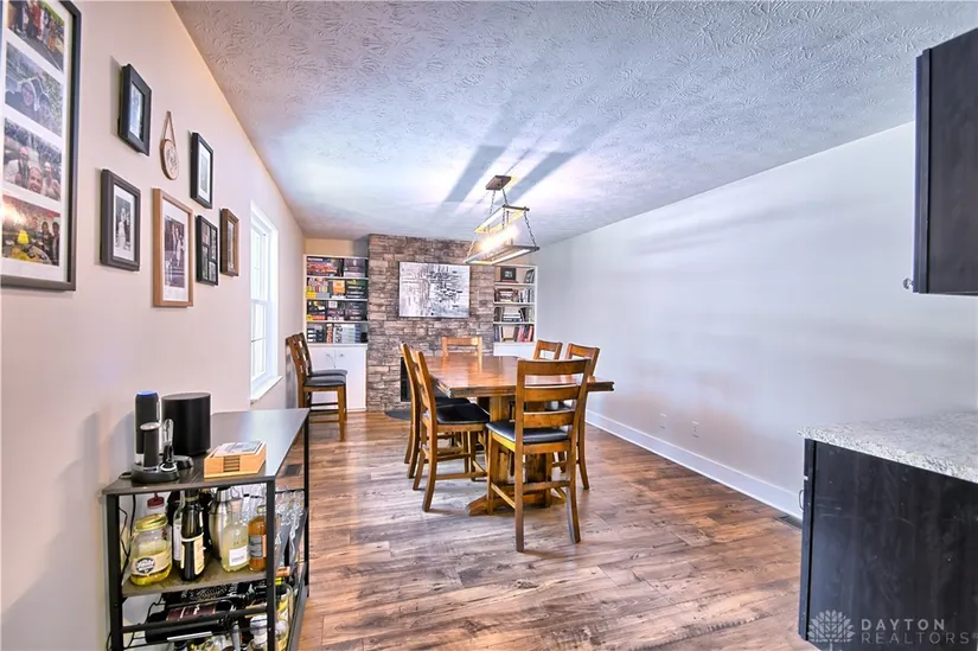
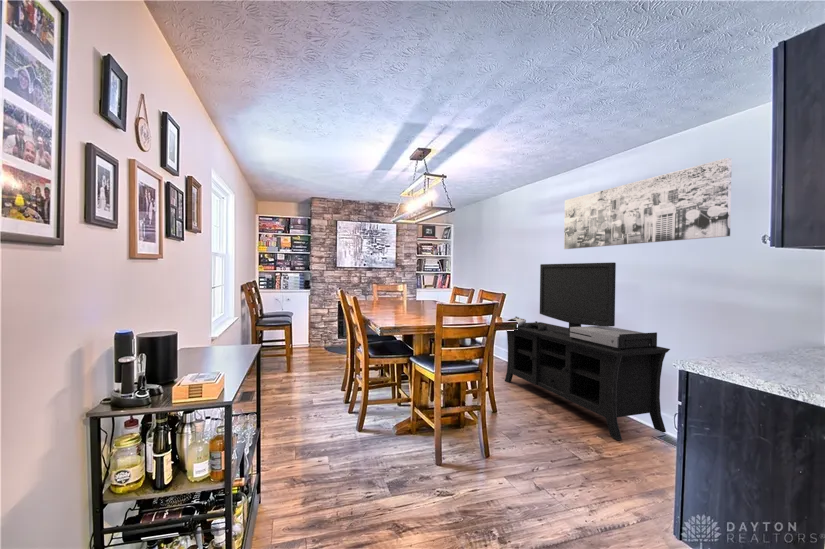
+ wall art [563,157,733,250]
+ media console [504,261,671,441]
